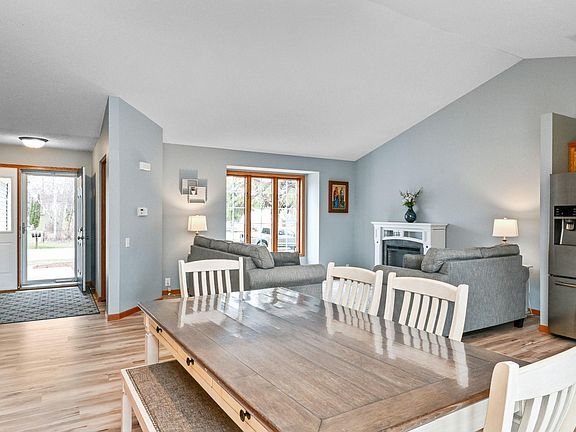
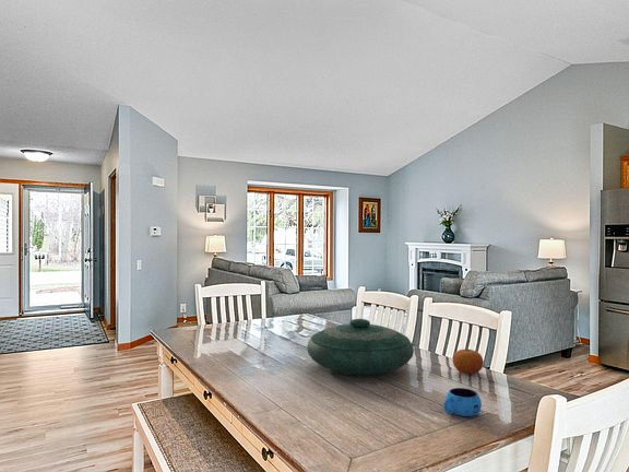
+ mug [442,387,483,417]
+ fruit [452,347,485,375]
+ decorative bowl [306,318,415,378]
